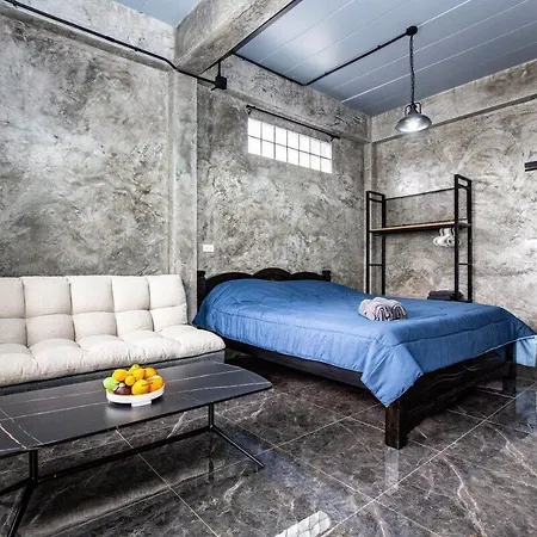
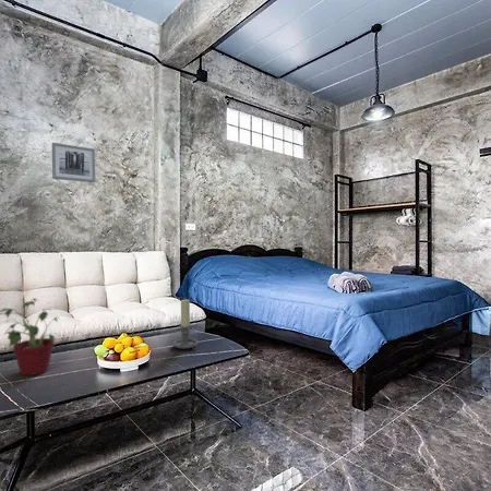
+ potted plant [0,297,61,376]
+ wall art [51,142,97,183]
+ candle holder [171,299,200,350]
